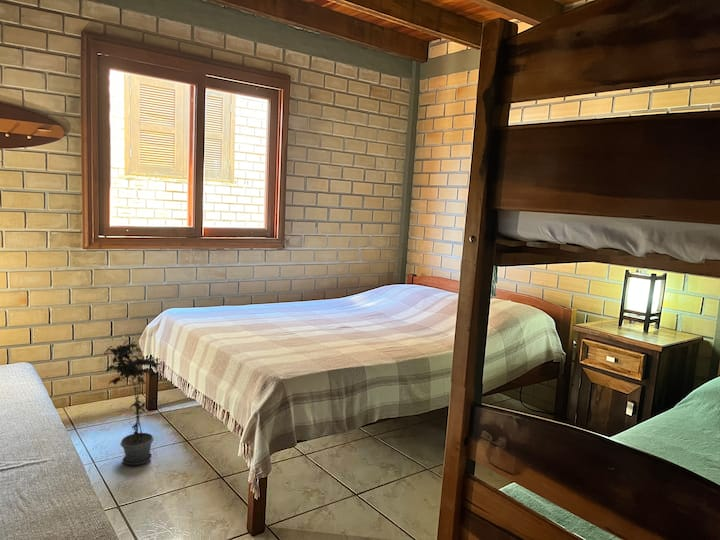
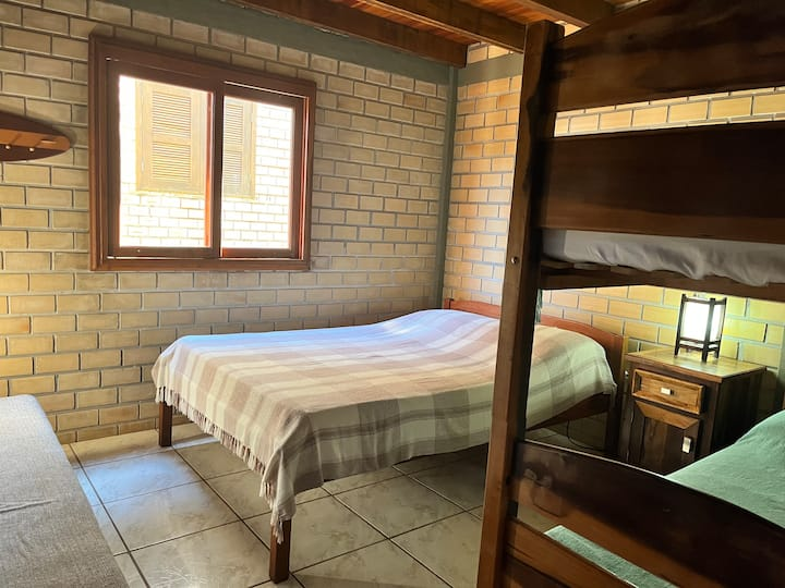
- potted plant [103,340,166,466]
